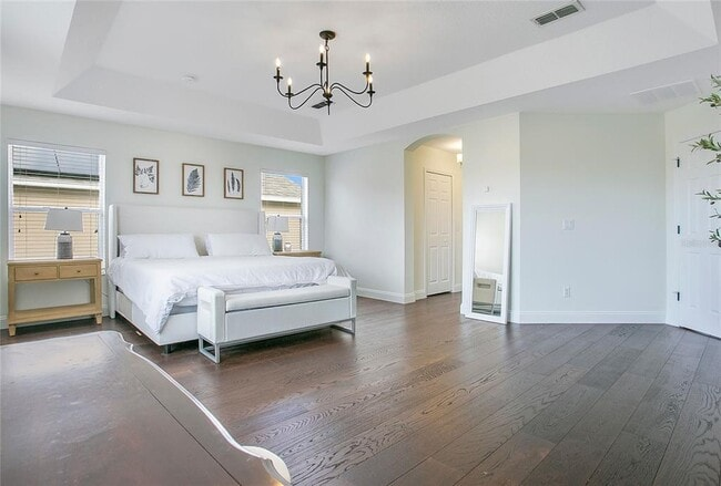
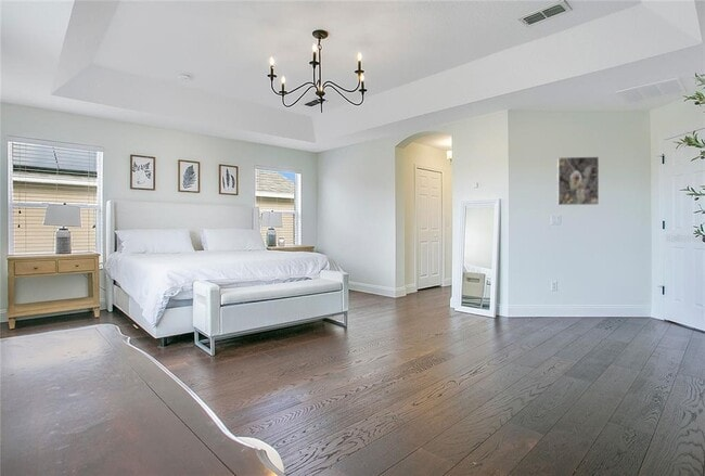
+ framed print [556,156,600,206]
